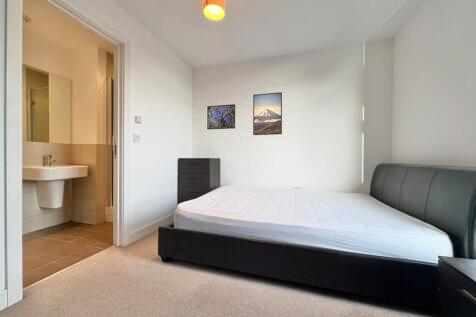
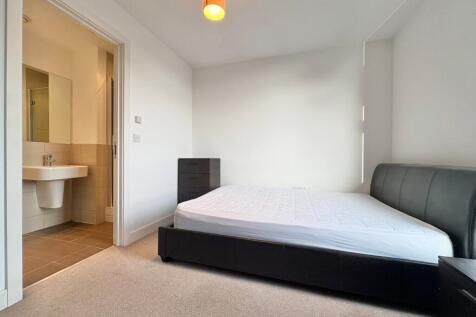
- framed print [252,91,283,136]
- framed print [206,103,236,131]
